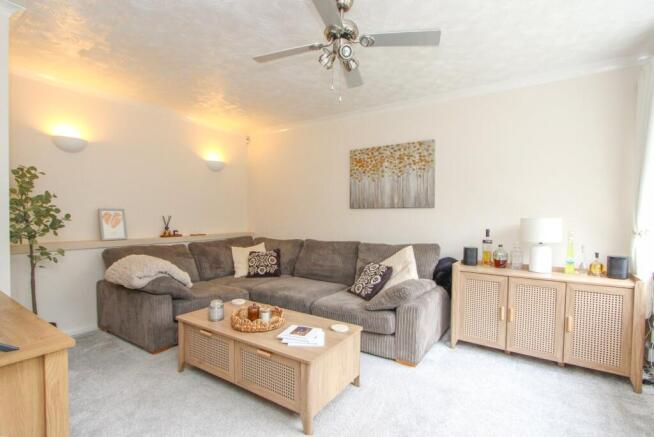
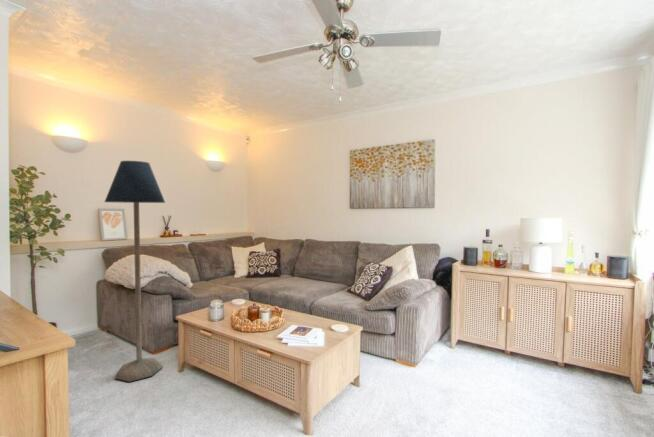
+ floor lamp [104,160,166,383]
